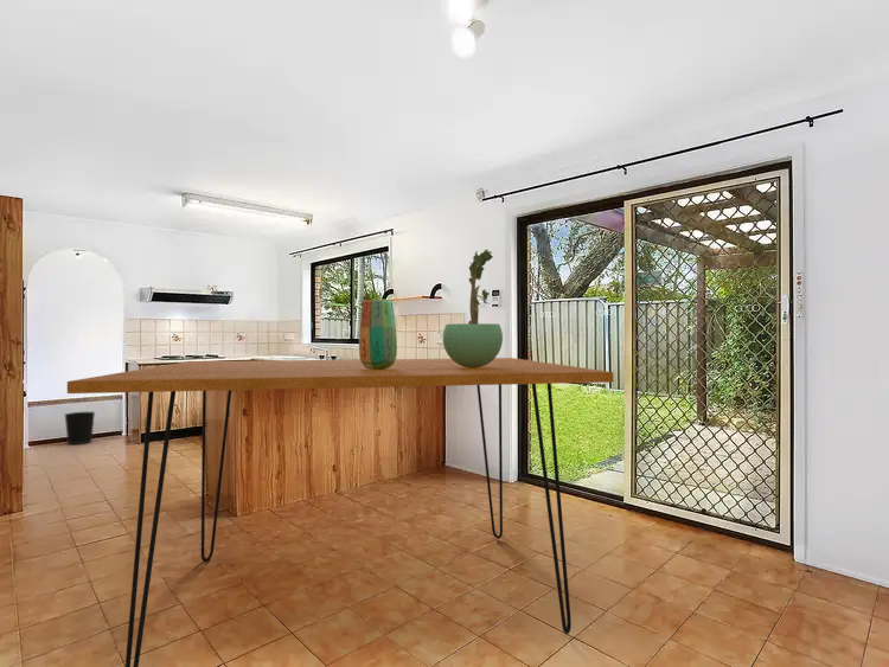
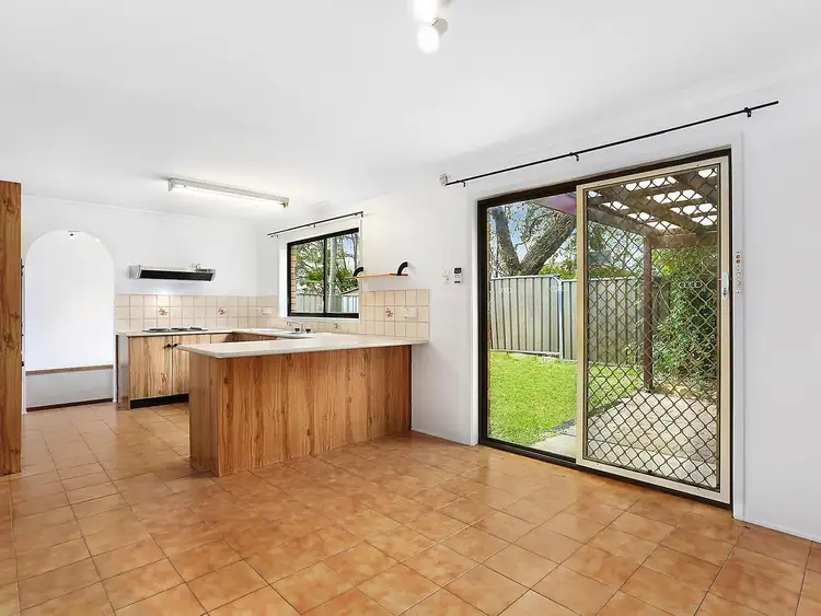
- dining table [66,357,614,667]
- vase [358,299,398,370]
- potted plant [442,248,504,368]
- wastebasket [64,411,96,445]
